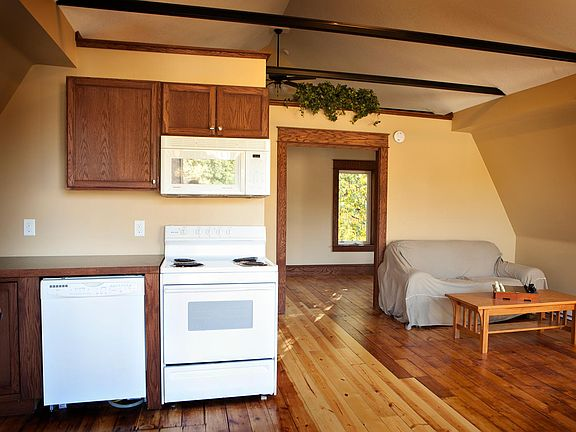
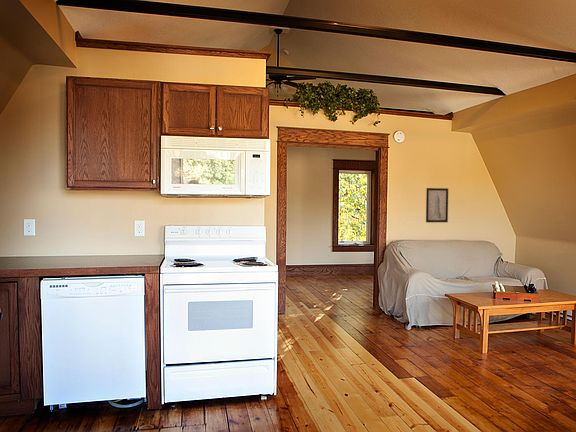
+ wall art [425,187,449,223]
